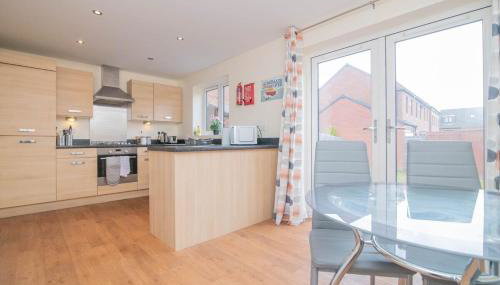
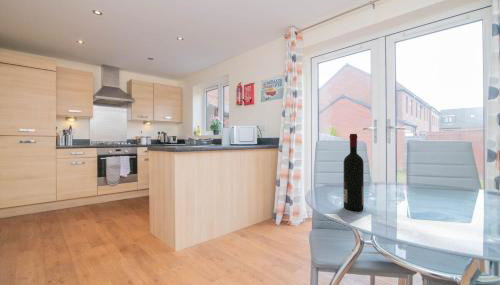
+ alcohol [343,133,365,212]
